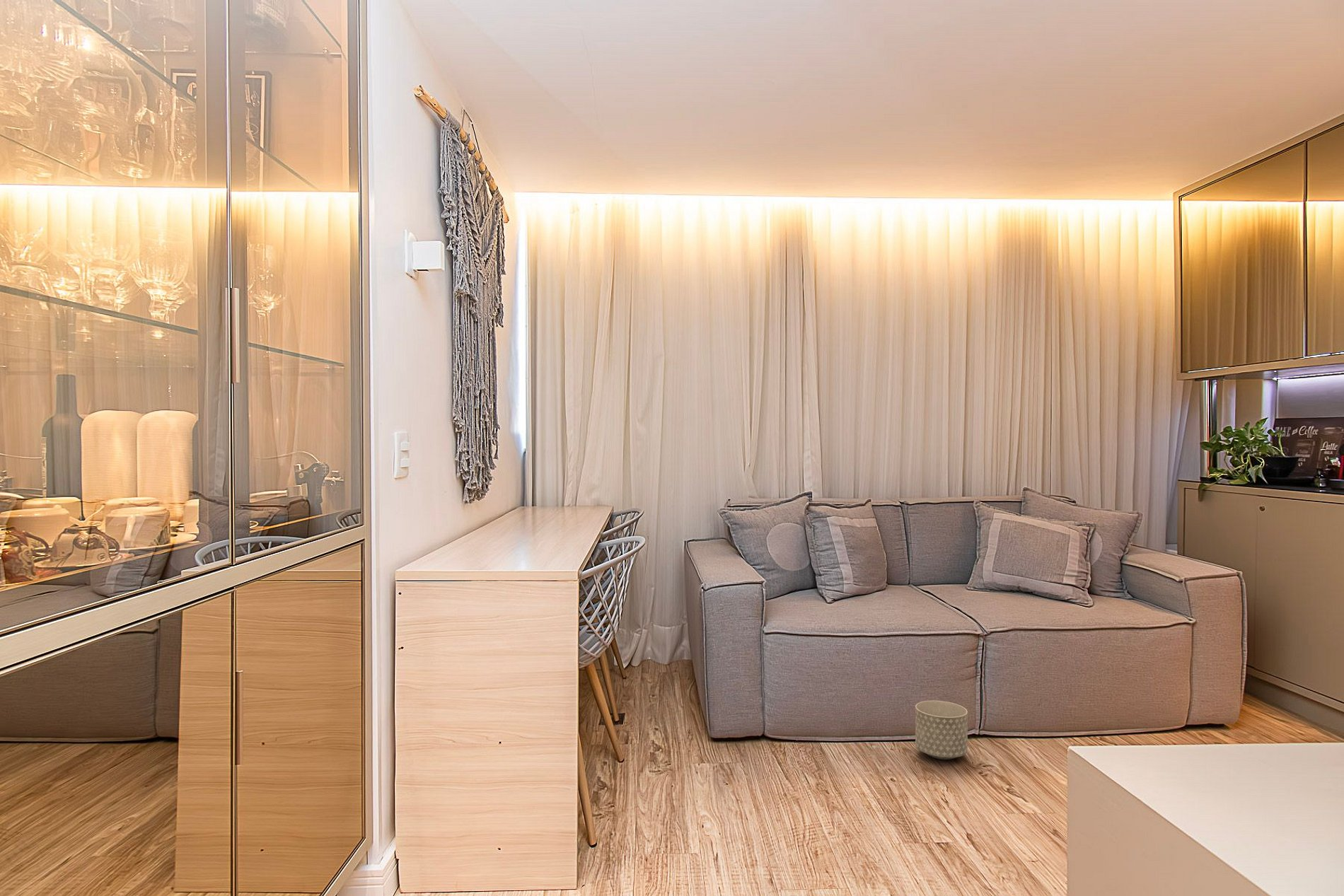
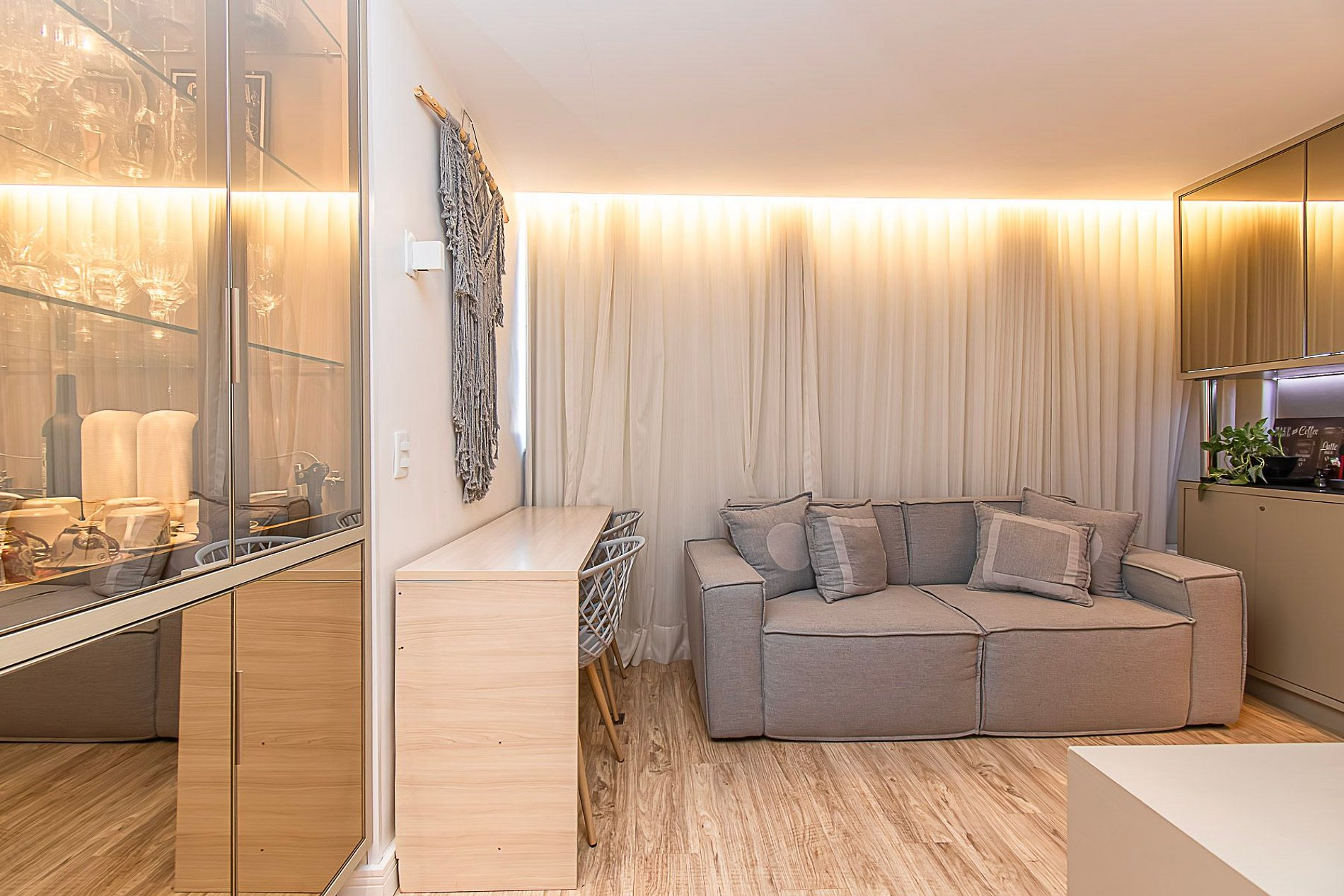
- planter [915,700,968,760]
